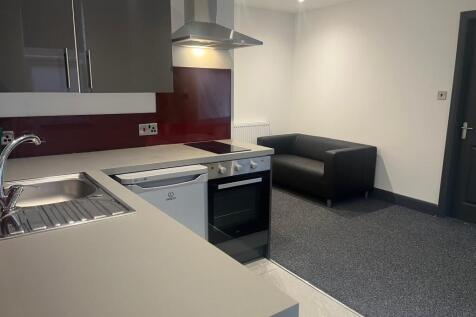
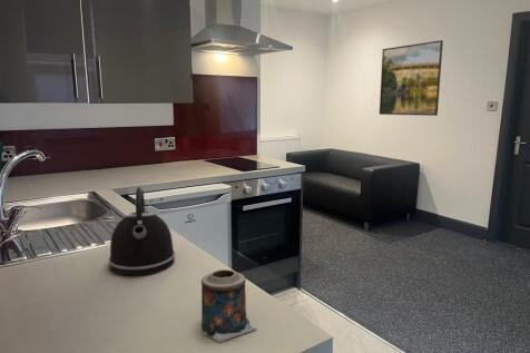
+ candle [200,268,258,343]
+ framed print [379,39,444,117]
+ kettle [108,186,176,276]
